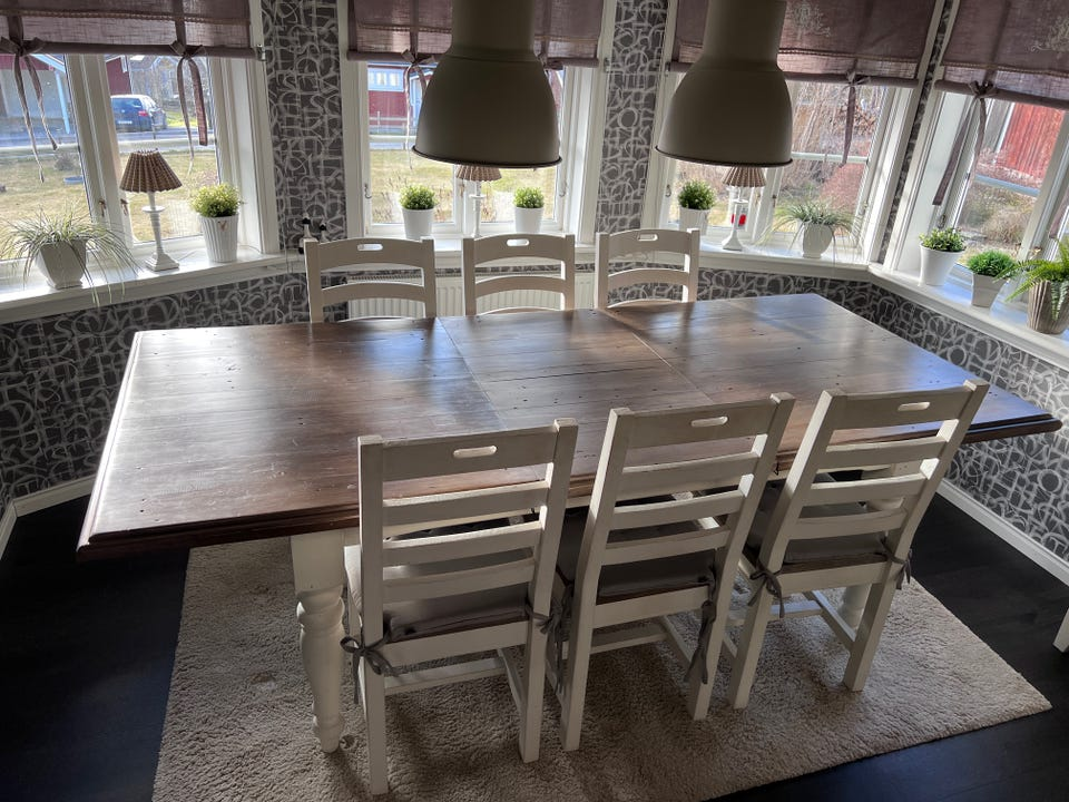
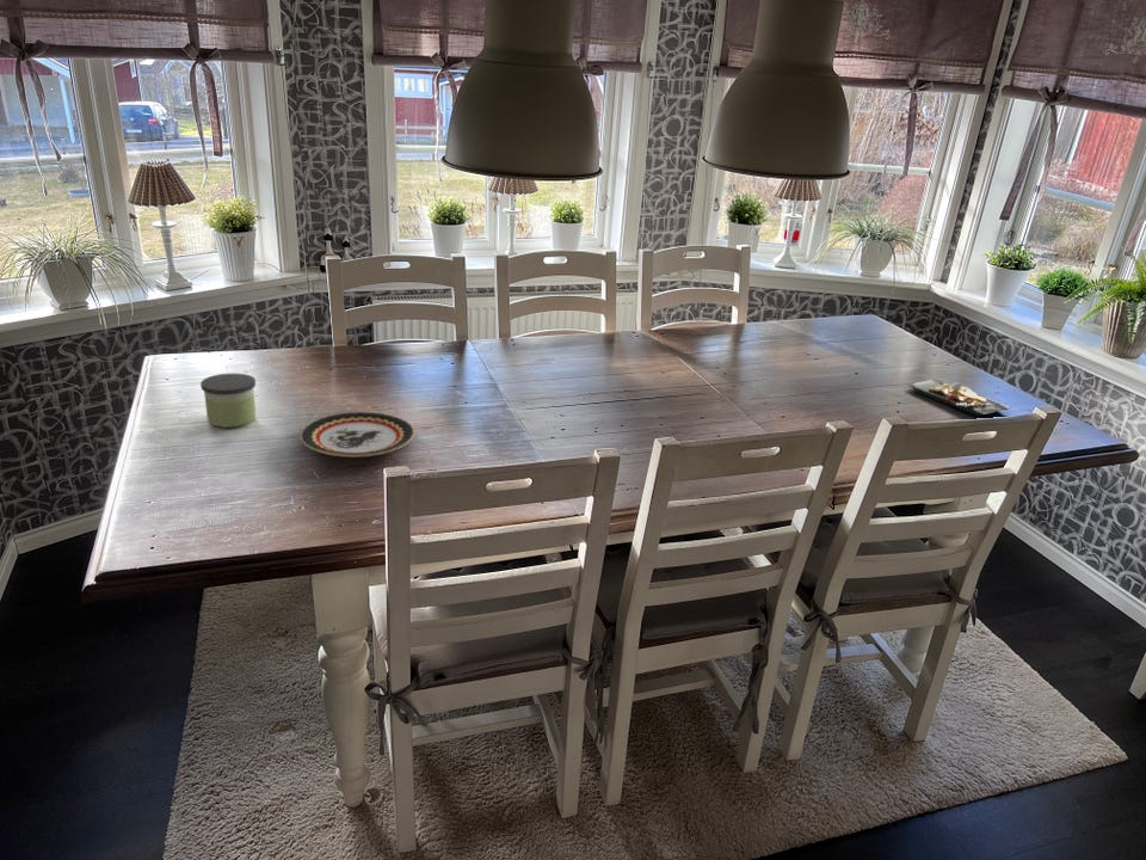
+ plate [298,411,415,459]
+ plate [907,377,1012,417]
+ candle [199,373,257,429]
